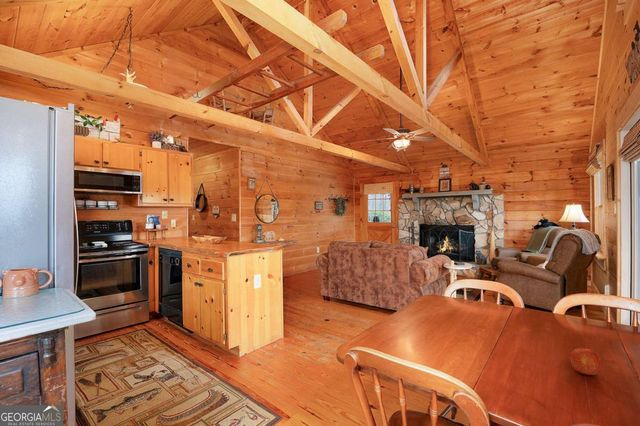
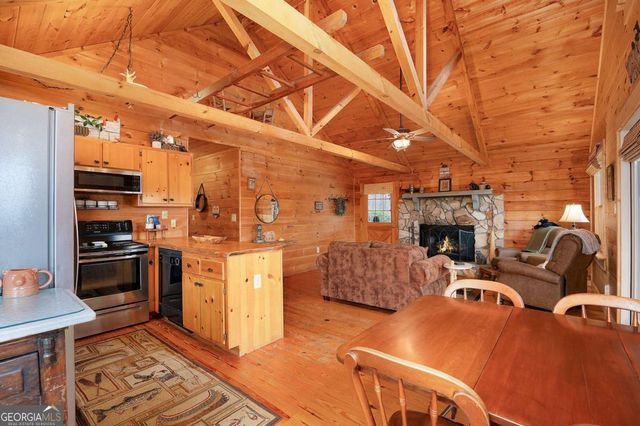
- fruit [570,347,602,376]
